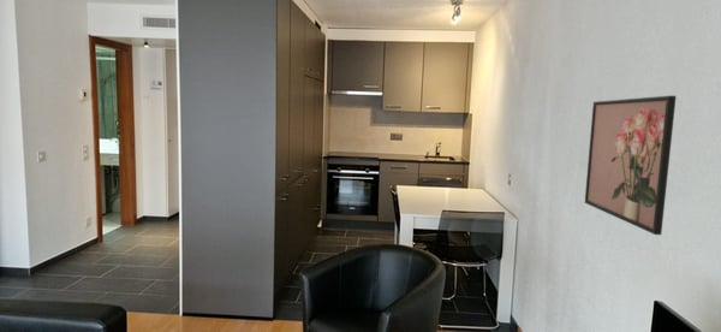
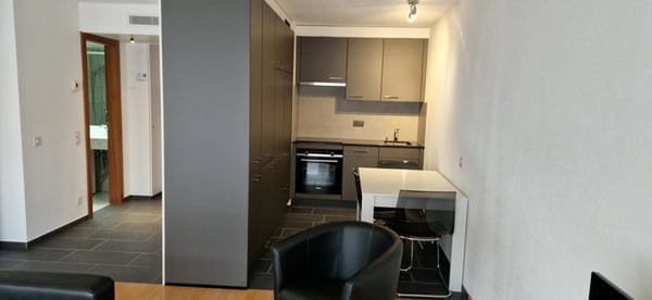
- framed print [584,95,678,236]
